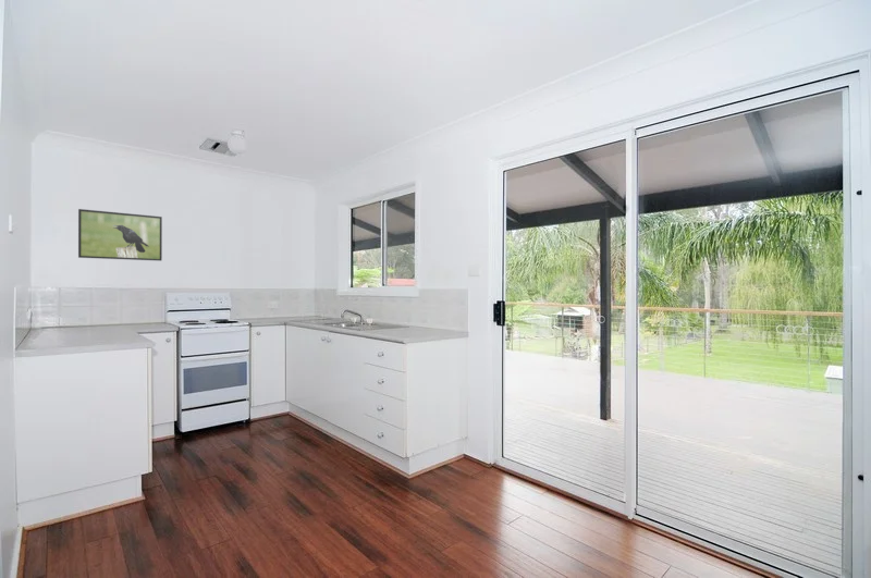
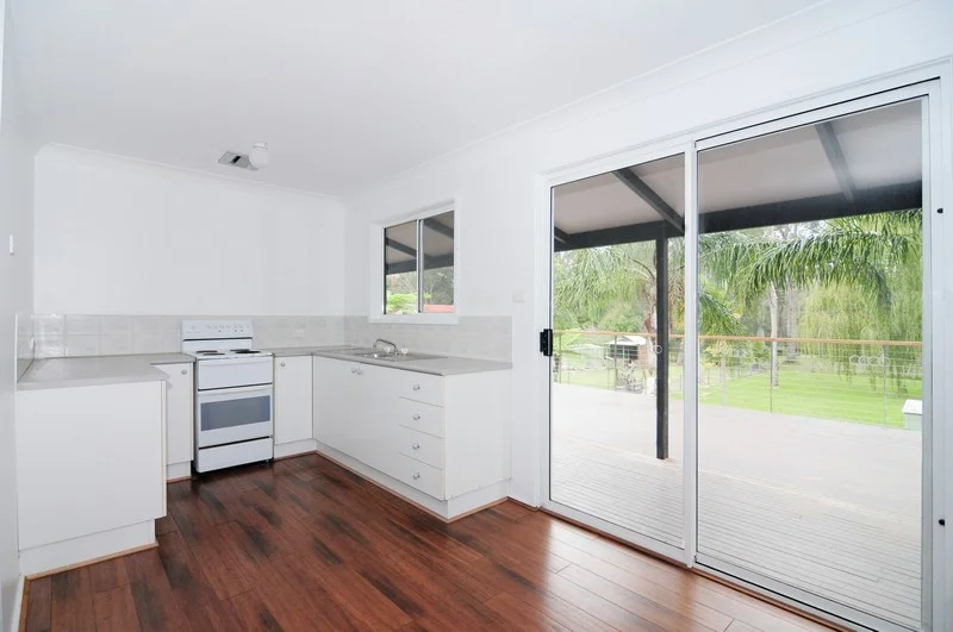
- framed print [77,208,163,261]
